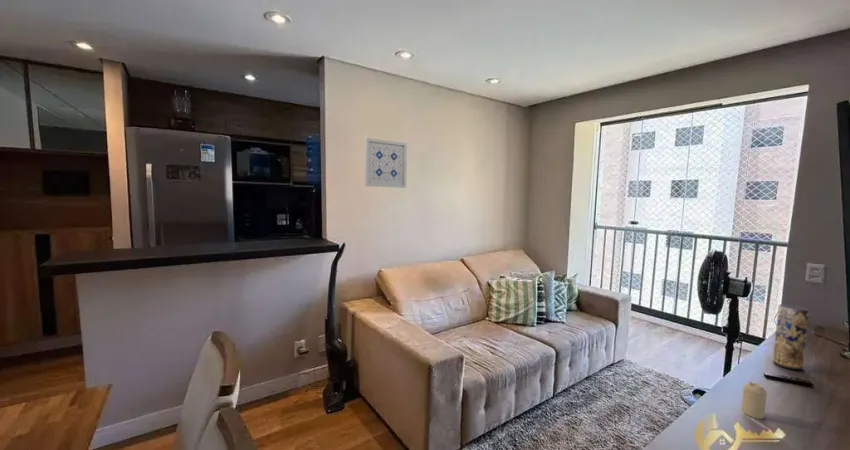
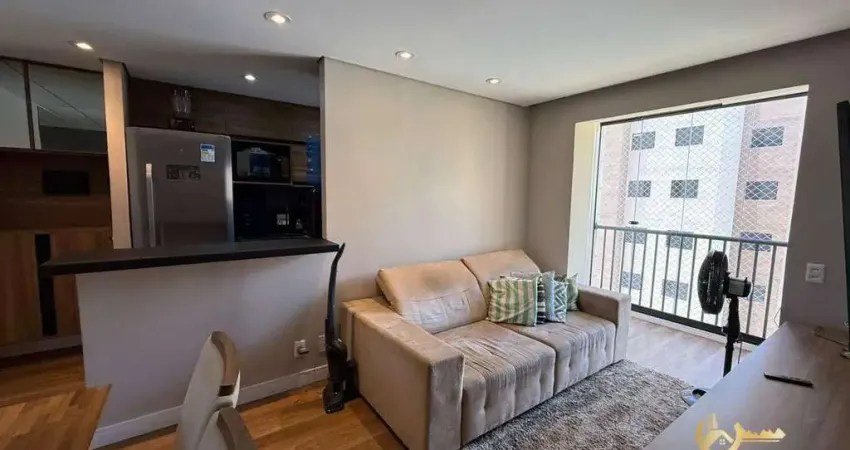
- wall art [364,137,408,189]
- vase [772,303,810,371]
- candle [740,381,768,420]
